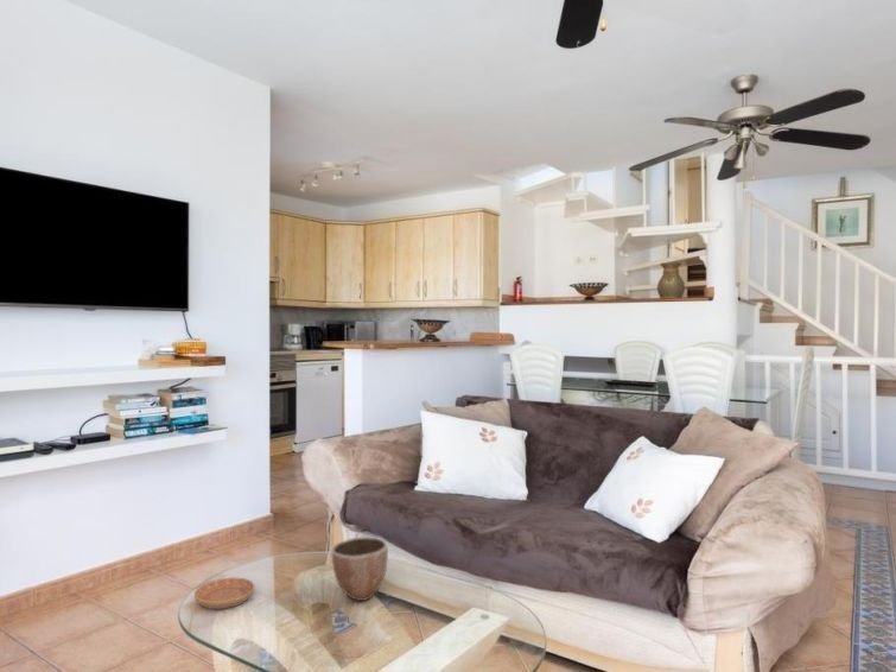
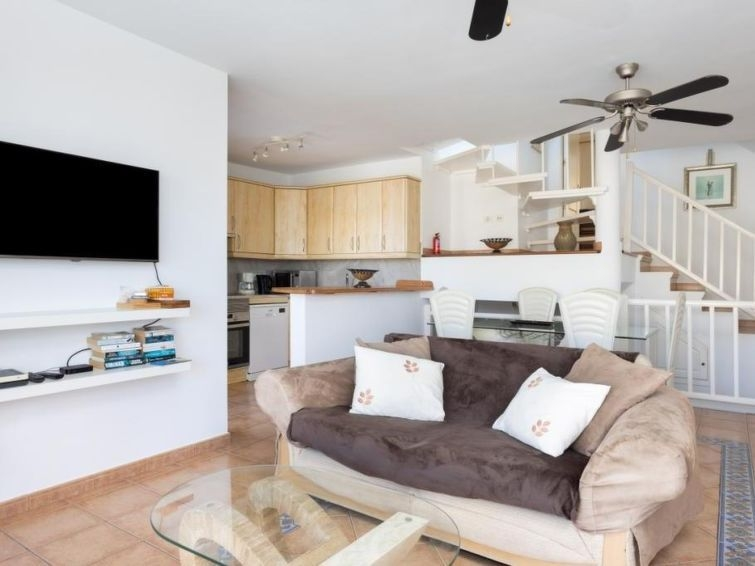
- decorative bowl [330,535,389,602]
- saucer [193,577,255,610]
